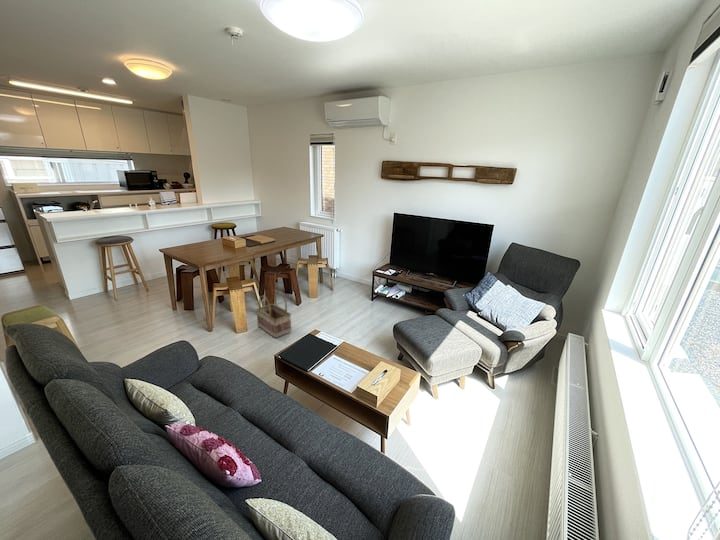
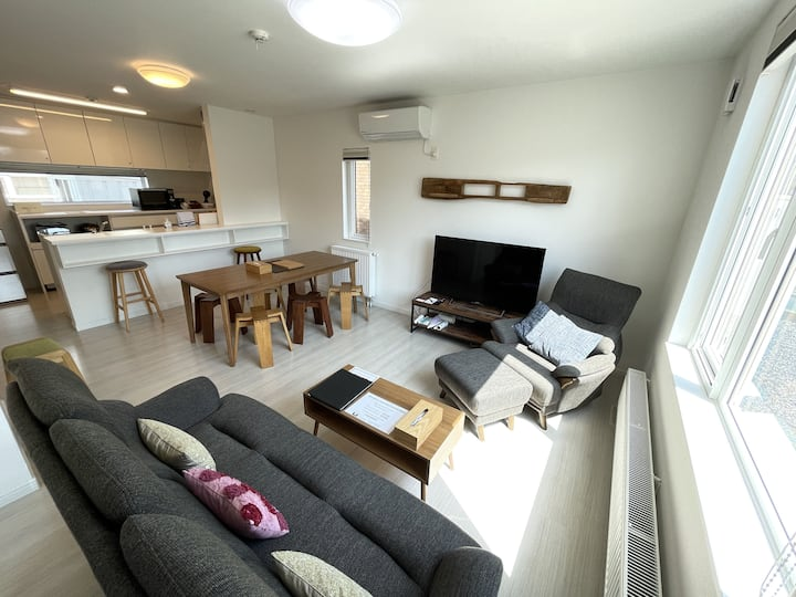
- basket [255,290,292,339]
